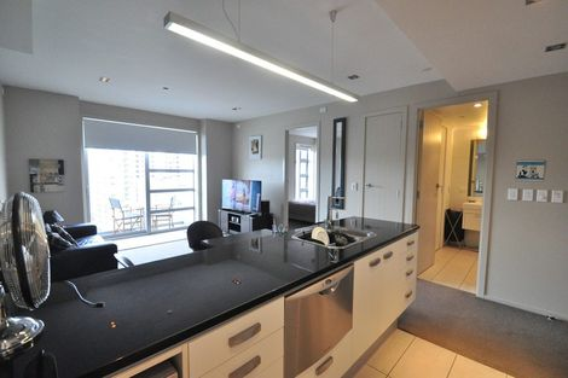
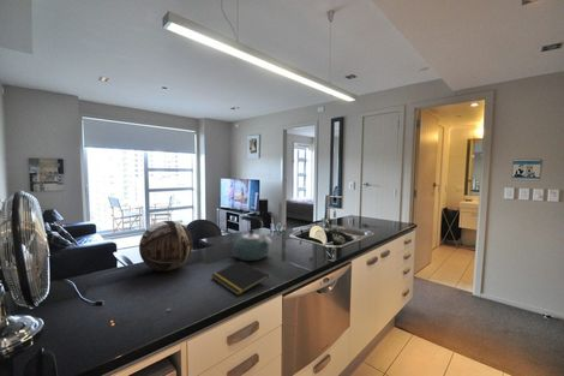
+ kettle [232,215,272,262]
+ notepad [211,259,270,297]
+ decorative bowl [138,220,194,273]
